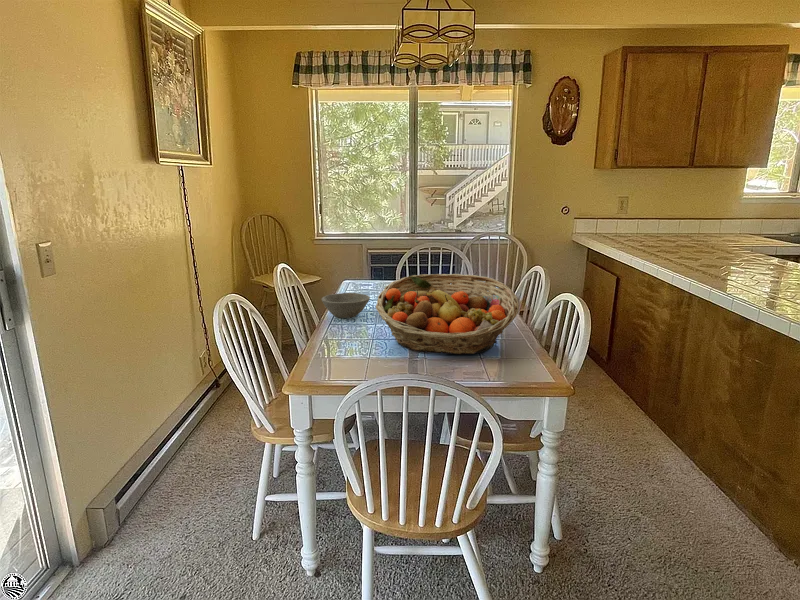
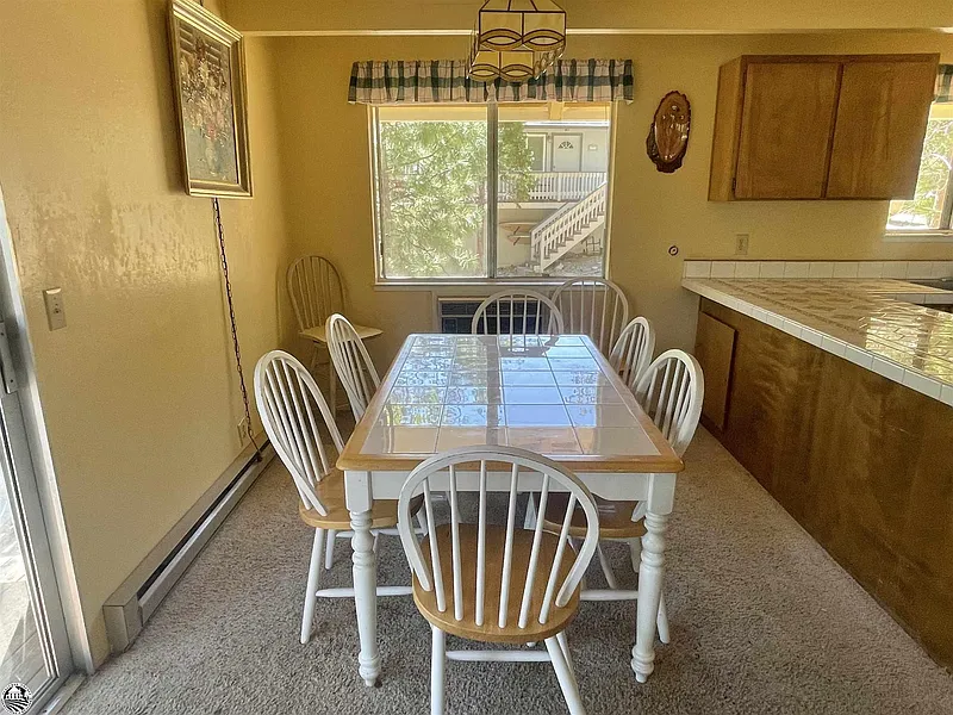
- bowl [321,292,371,319]
- fruit basket [375,273,520,355]
